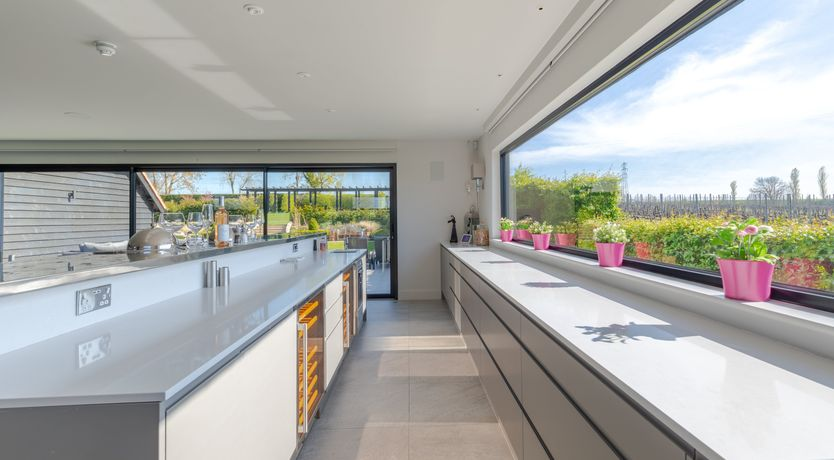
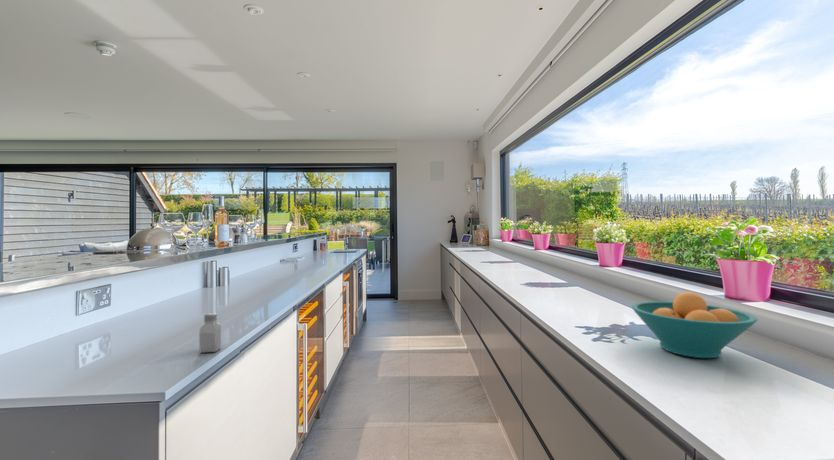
+ saltshaker [198,312,222,354]
+ fruit bowl [630,291,759,359]
